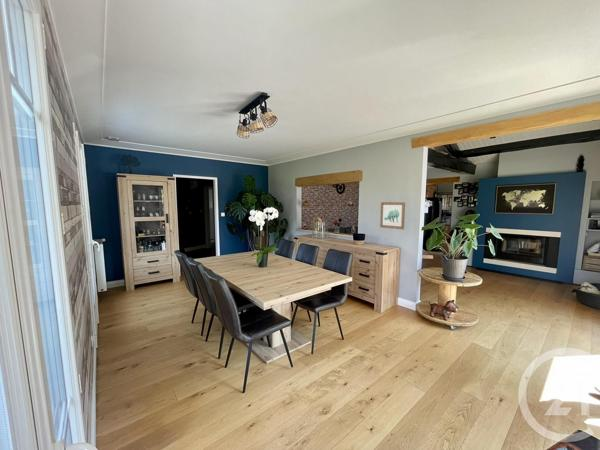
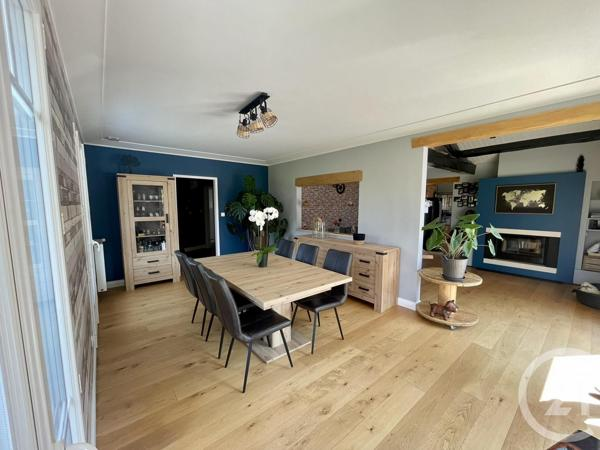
- wall art [379,201,406,231]
